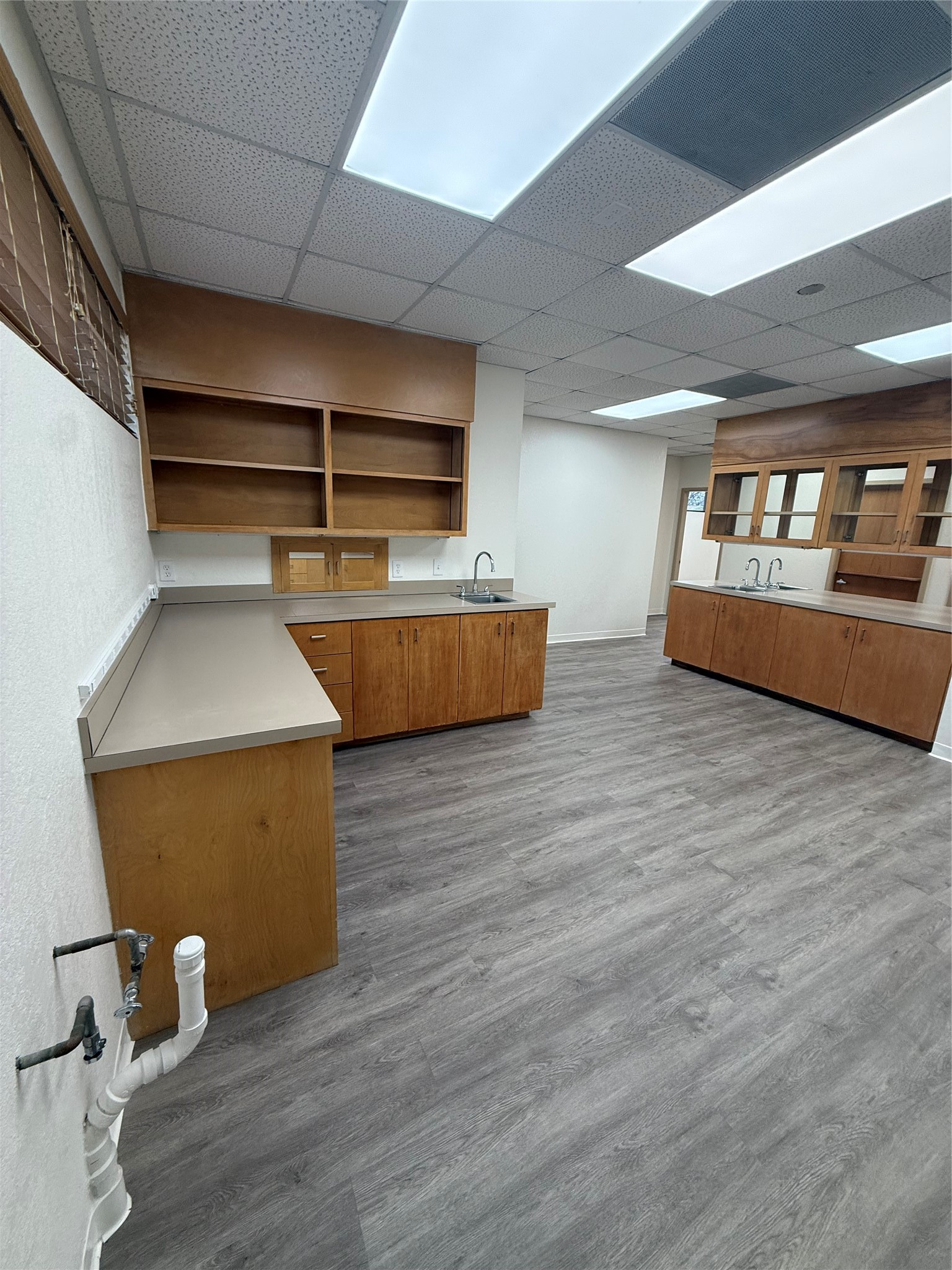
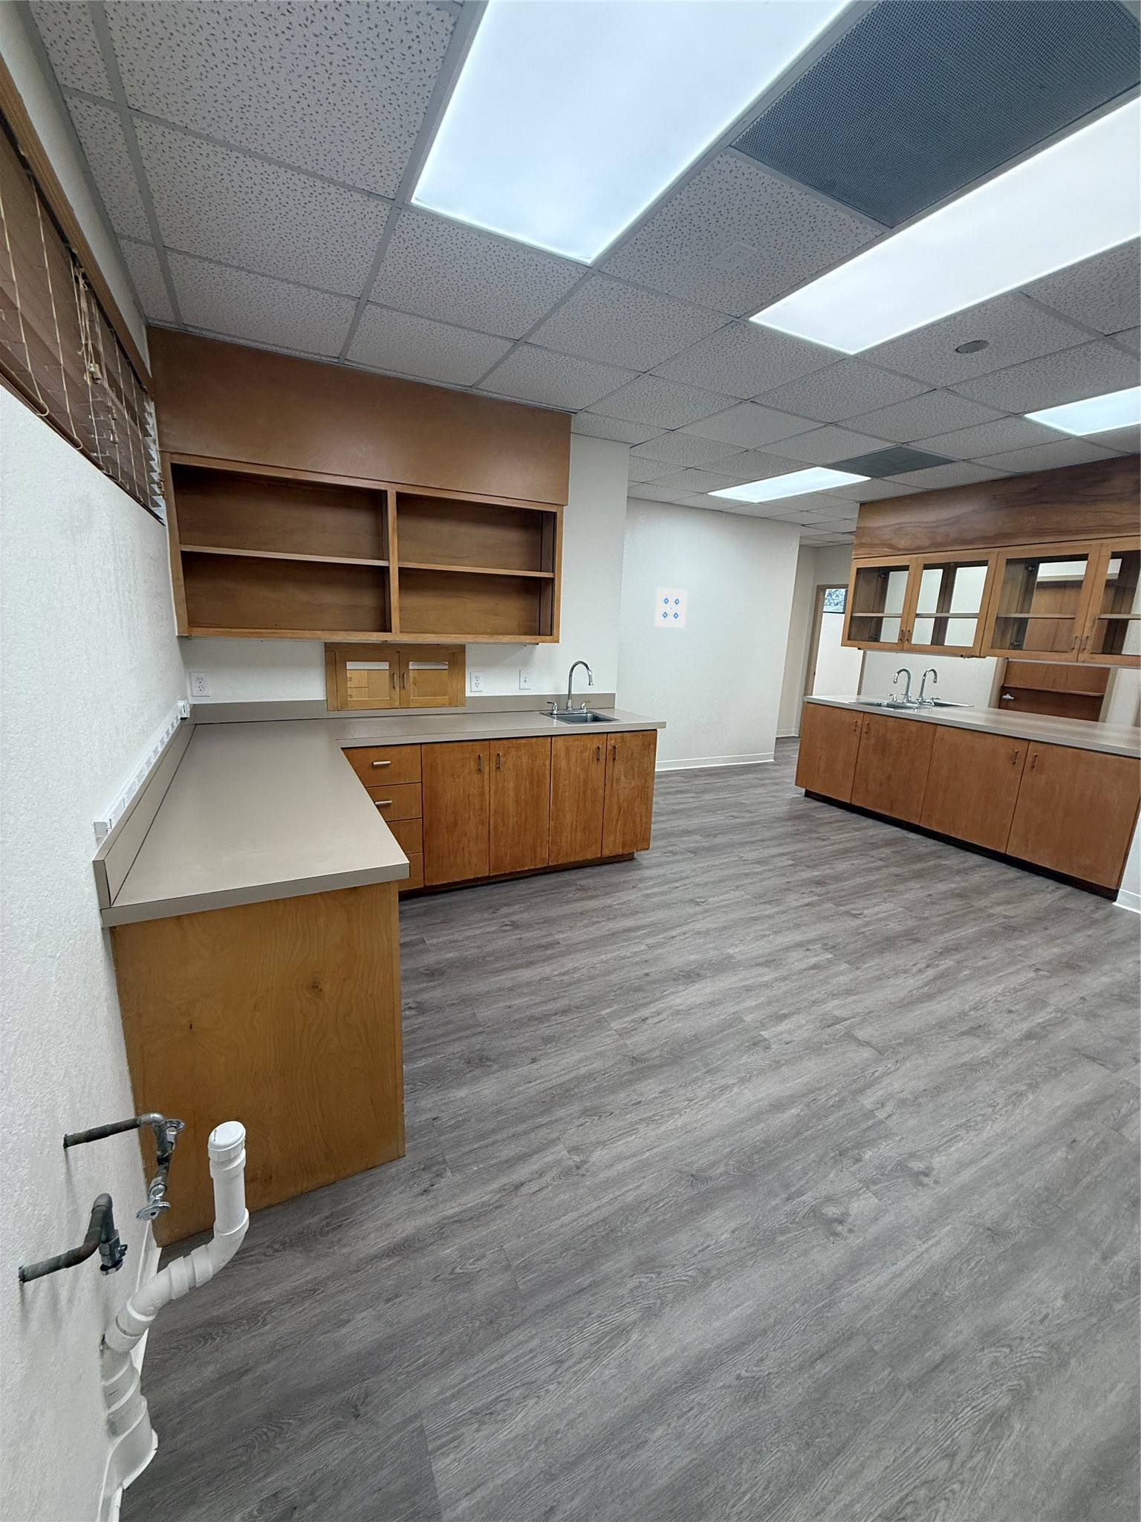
+ wall art [653,587,689,629]
